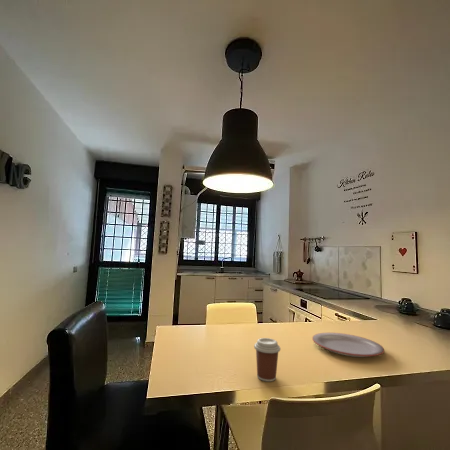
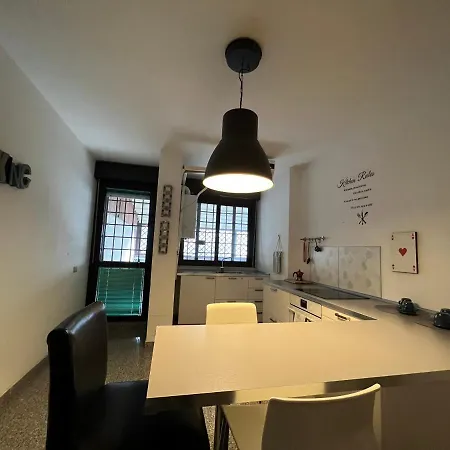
- plate [311,332,385,358]
- coffee cup [253,337,281,383]
